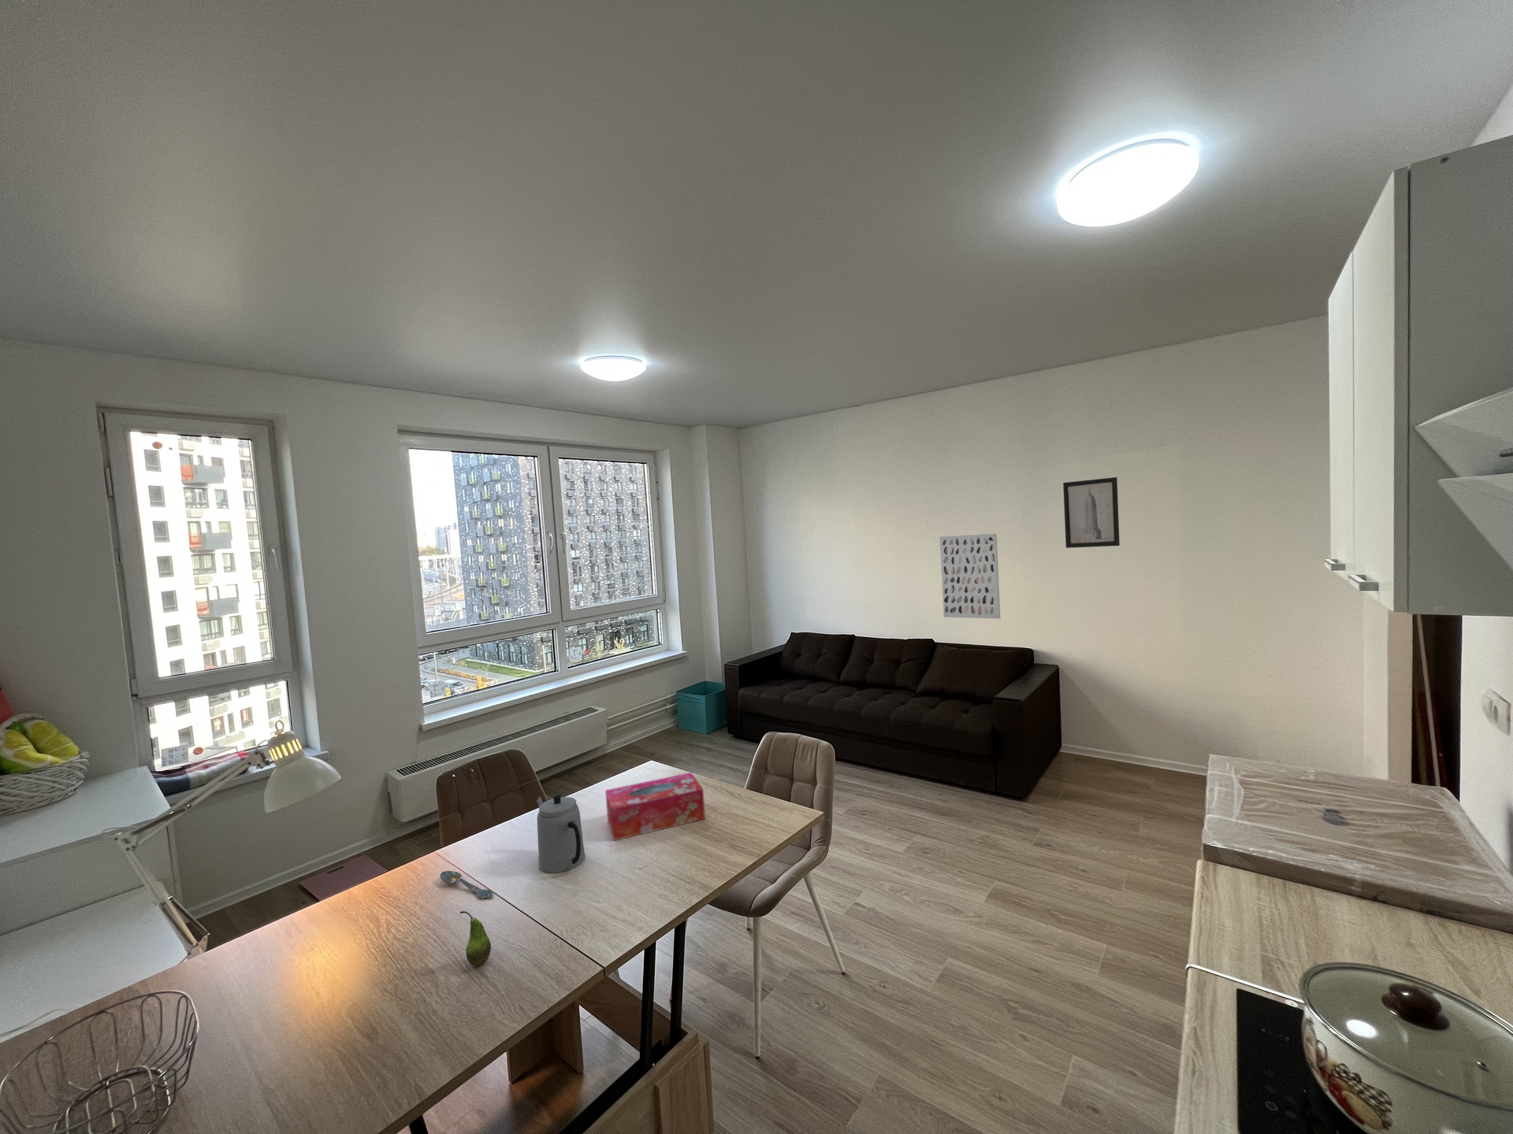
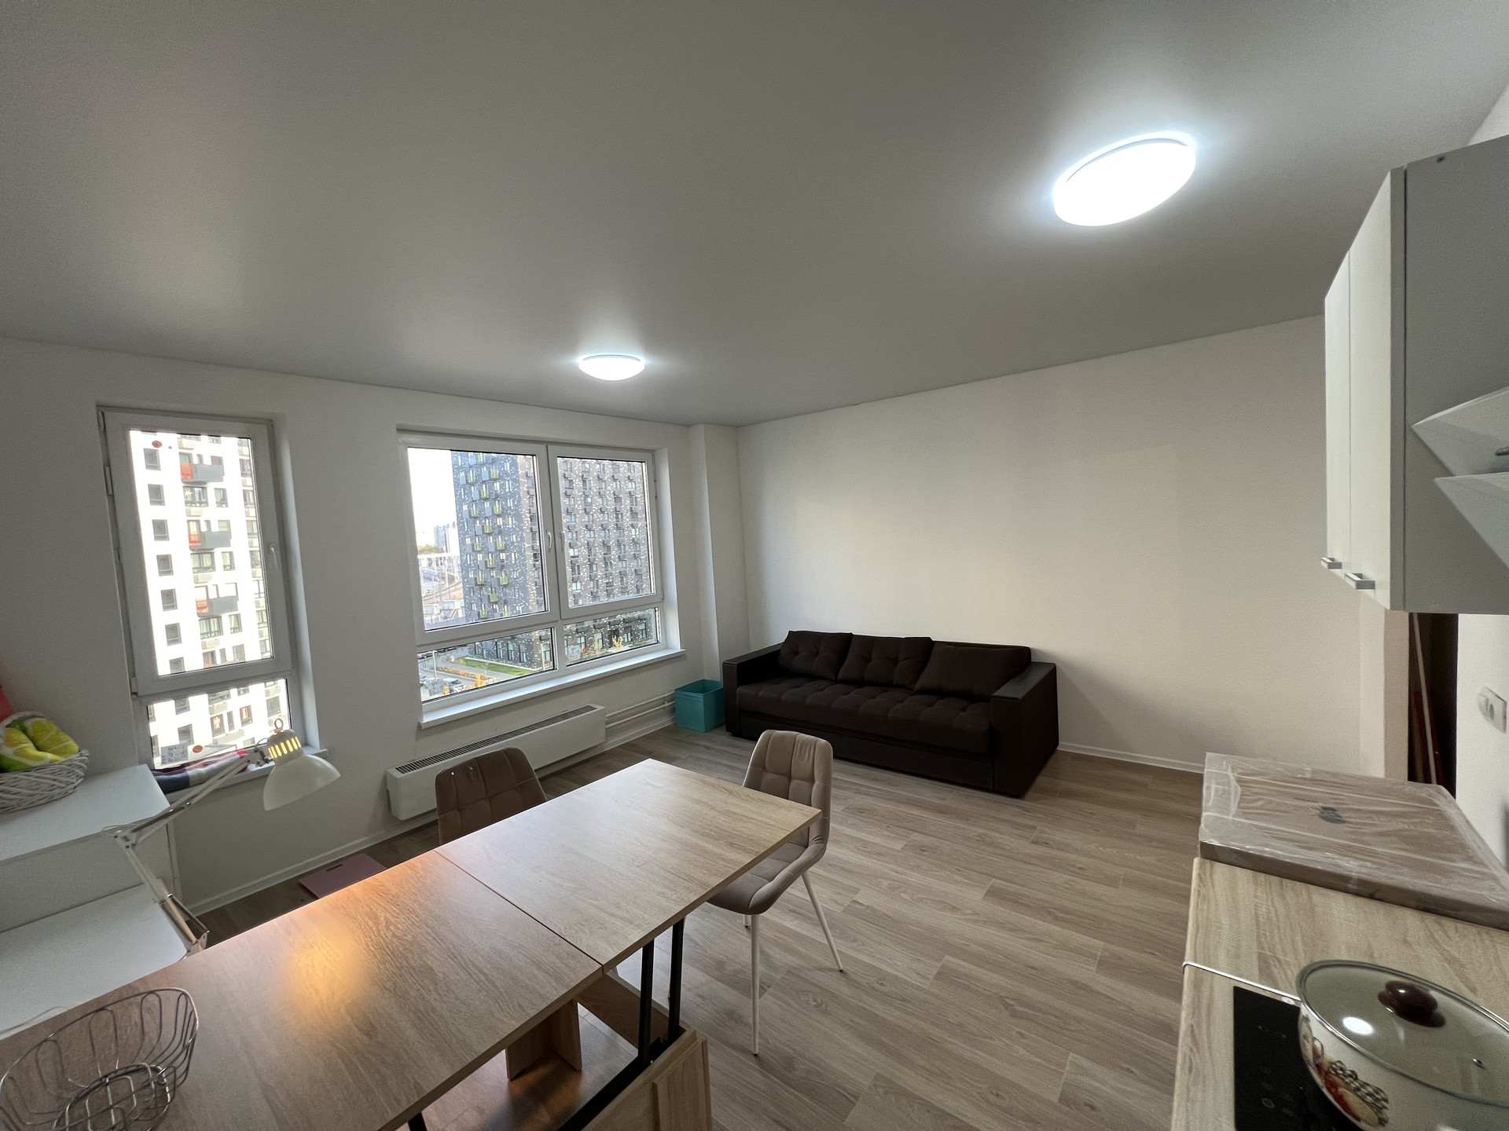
- wall art [1063,476,1121,549]
- spoon [440,871,494,899]
- wall art [939,534,1001,619]
- tissue box [604,772,706,841]
- fruit [460,910,492,967]
- teapot [536,793,586,874]
